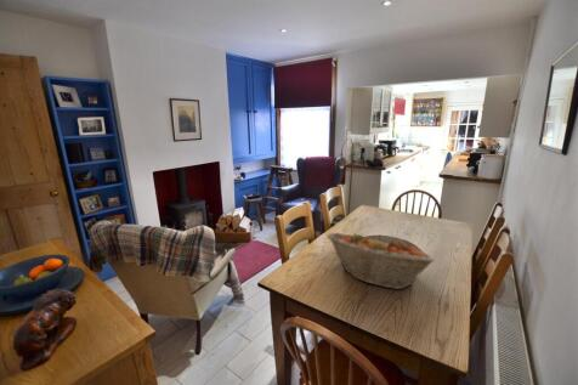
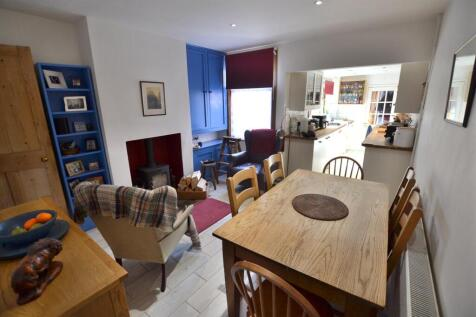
- fruit basket [325,232,435,290]
